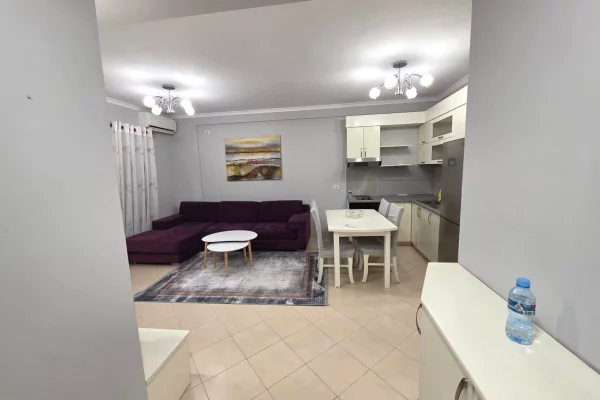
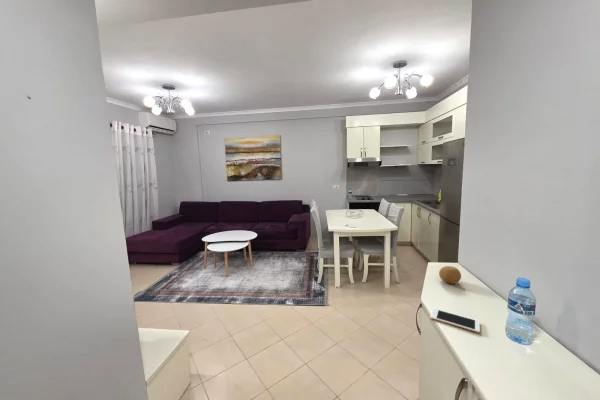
+ fruit [438,265,462,285]
+ cell phone [429,307,481,334]
